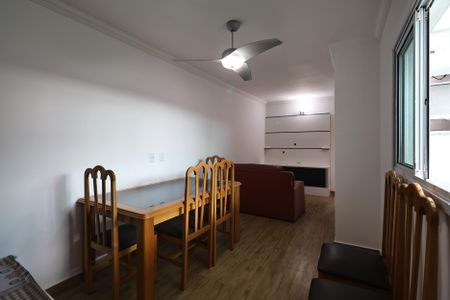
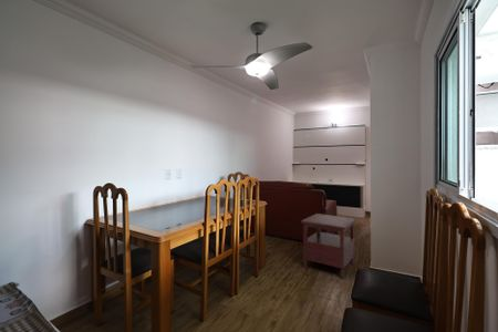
+ side table [300,212,357,279]
